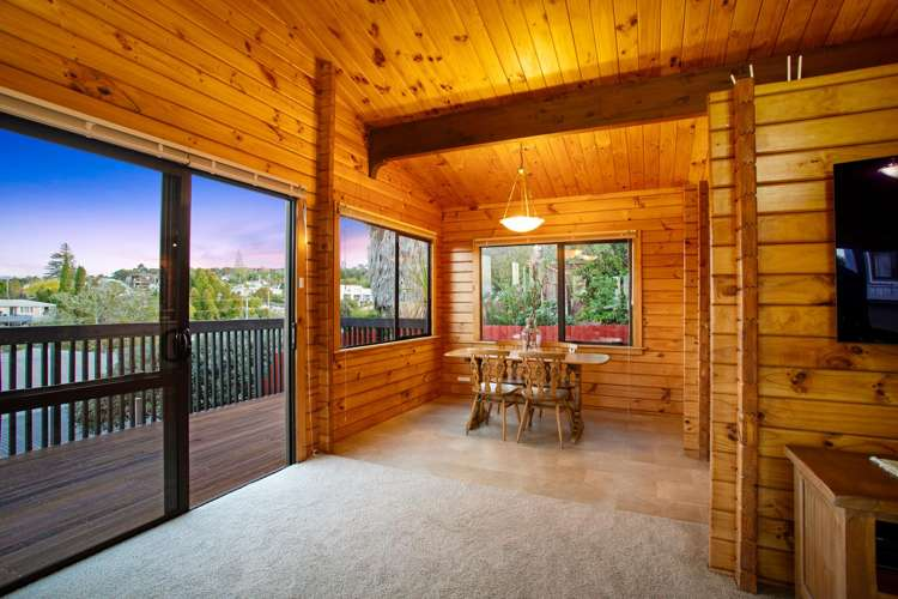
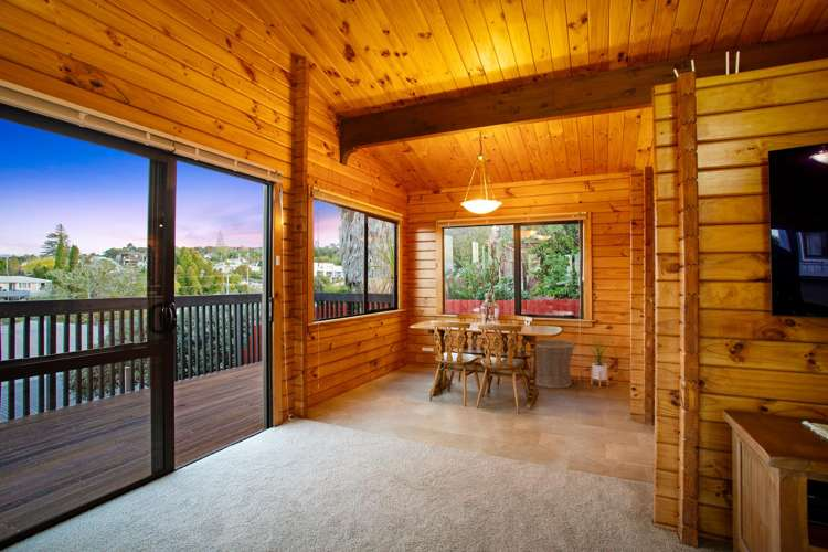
+ basket [534,338,576,389]
+ house plant [587,331,616,388]
